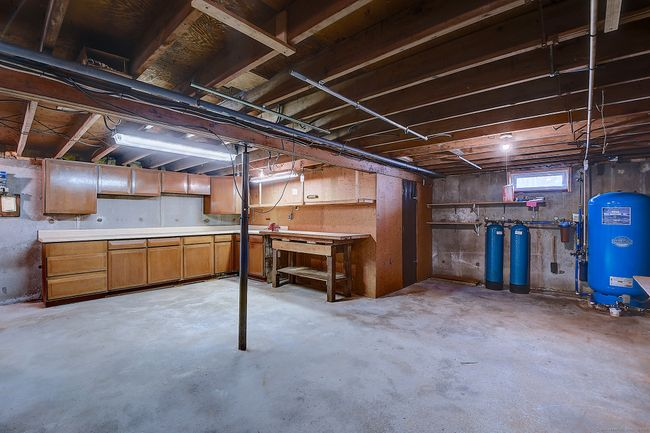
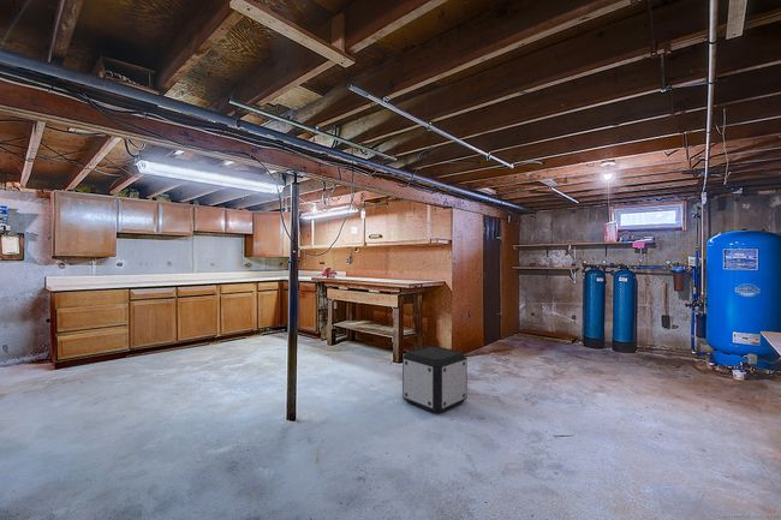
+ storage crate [401,345,469,414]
